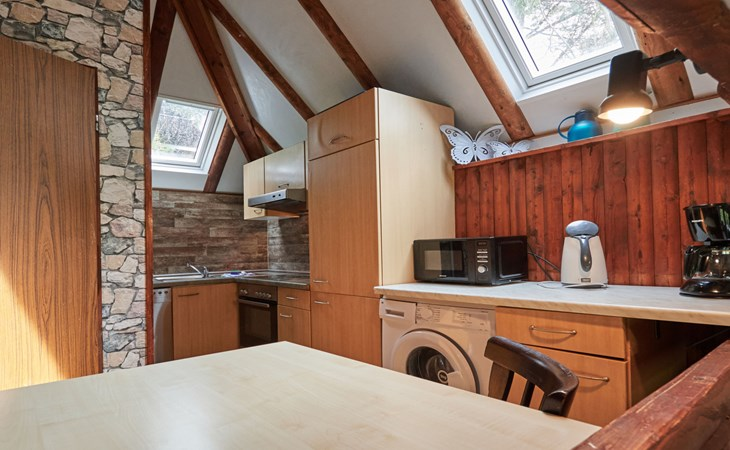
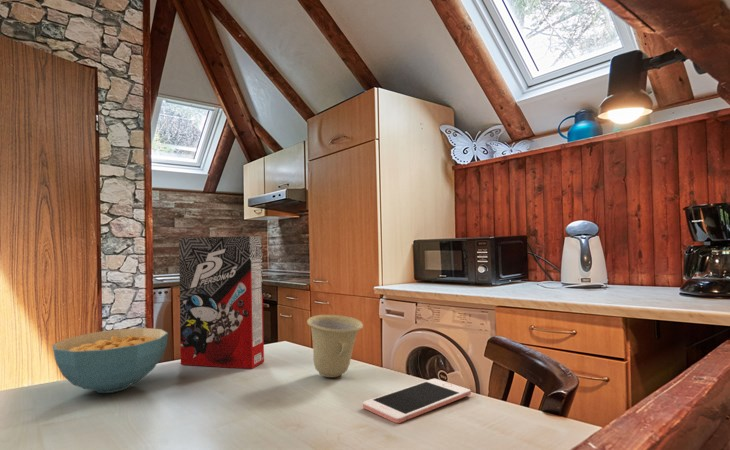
+ cup [306,314,364,378]
+ cereal box [178,235,265,370]
+ cell phone [362,378,472,424]
+ cereal bowl [52,327,169,394]
